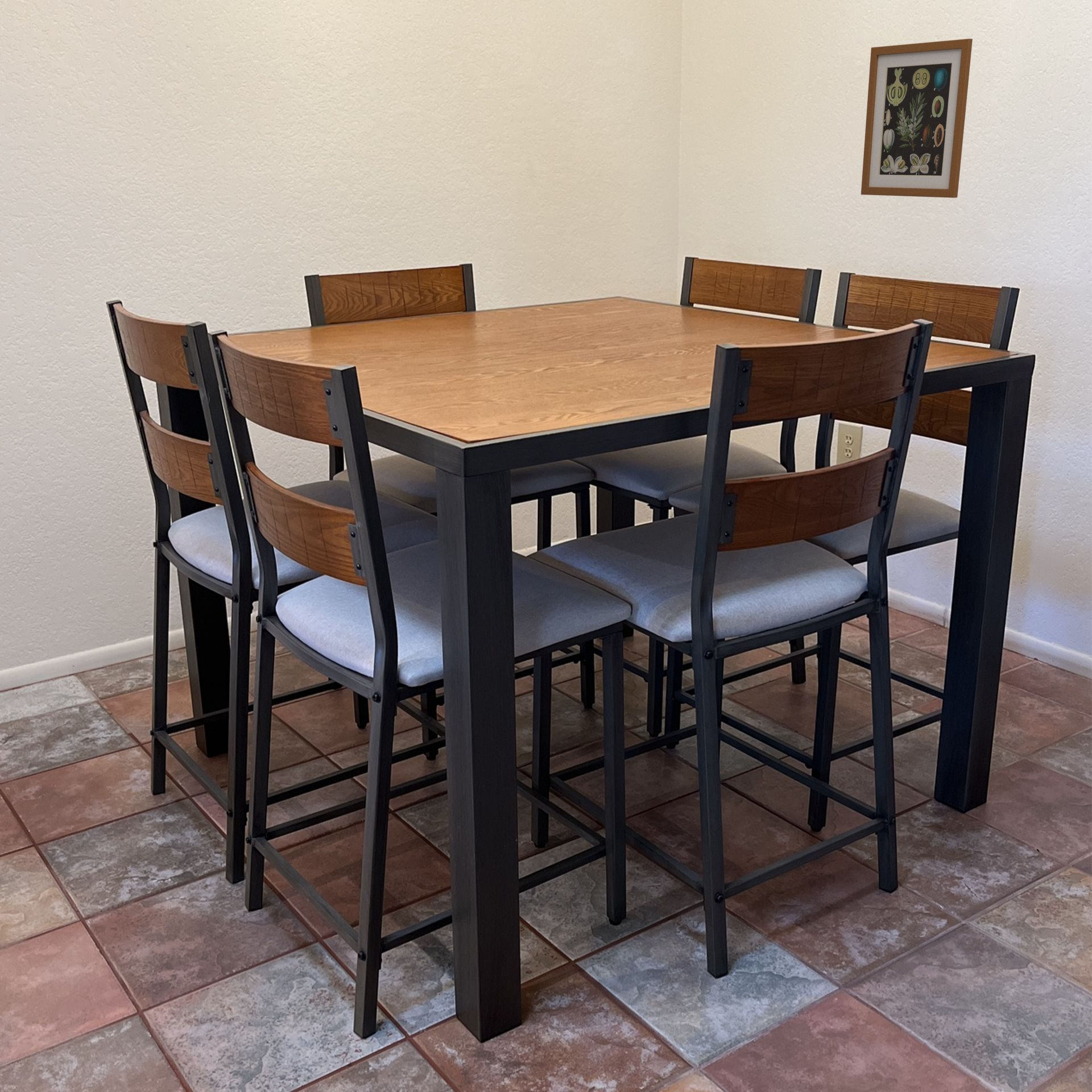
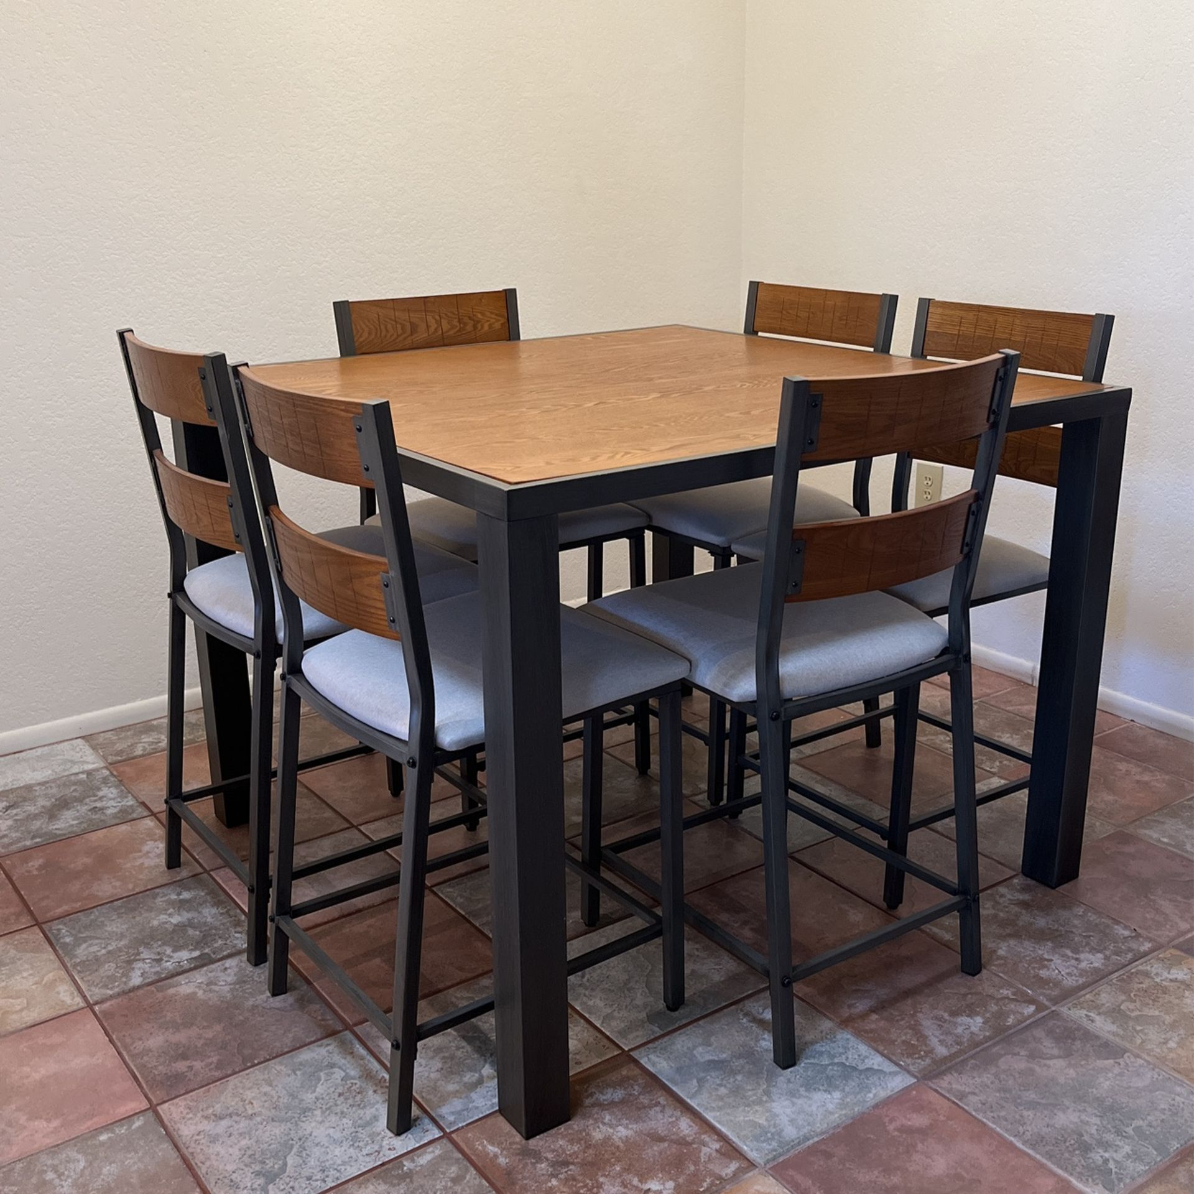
- wall art [861,38,973,198]
